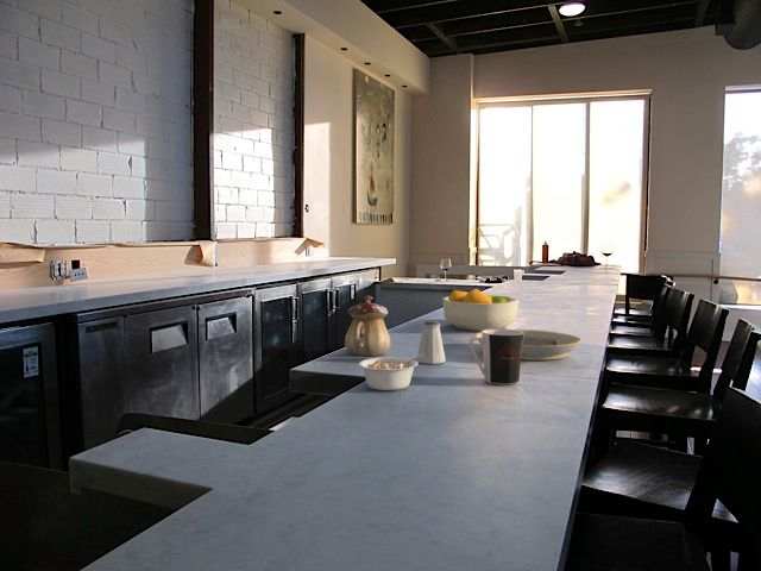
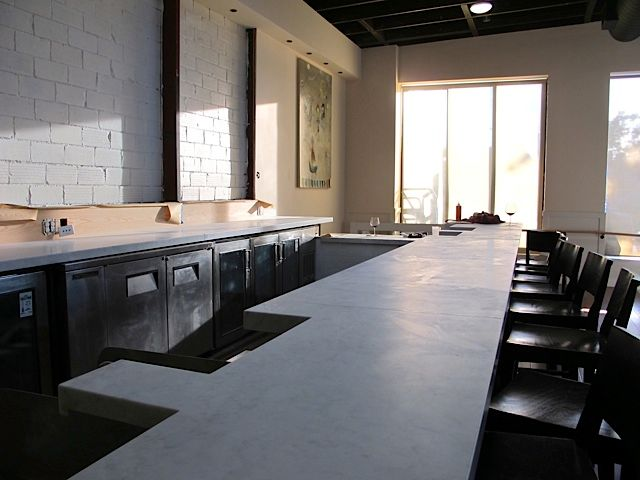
- coffee cup [468,328,523,387]
- teapot [344,294,391,357]
- fruit bowl [441,288,520,332]
- legume [358,353,424,391]
- plate [474,328,583,362]
- saltshaker [416,319,447,365]
